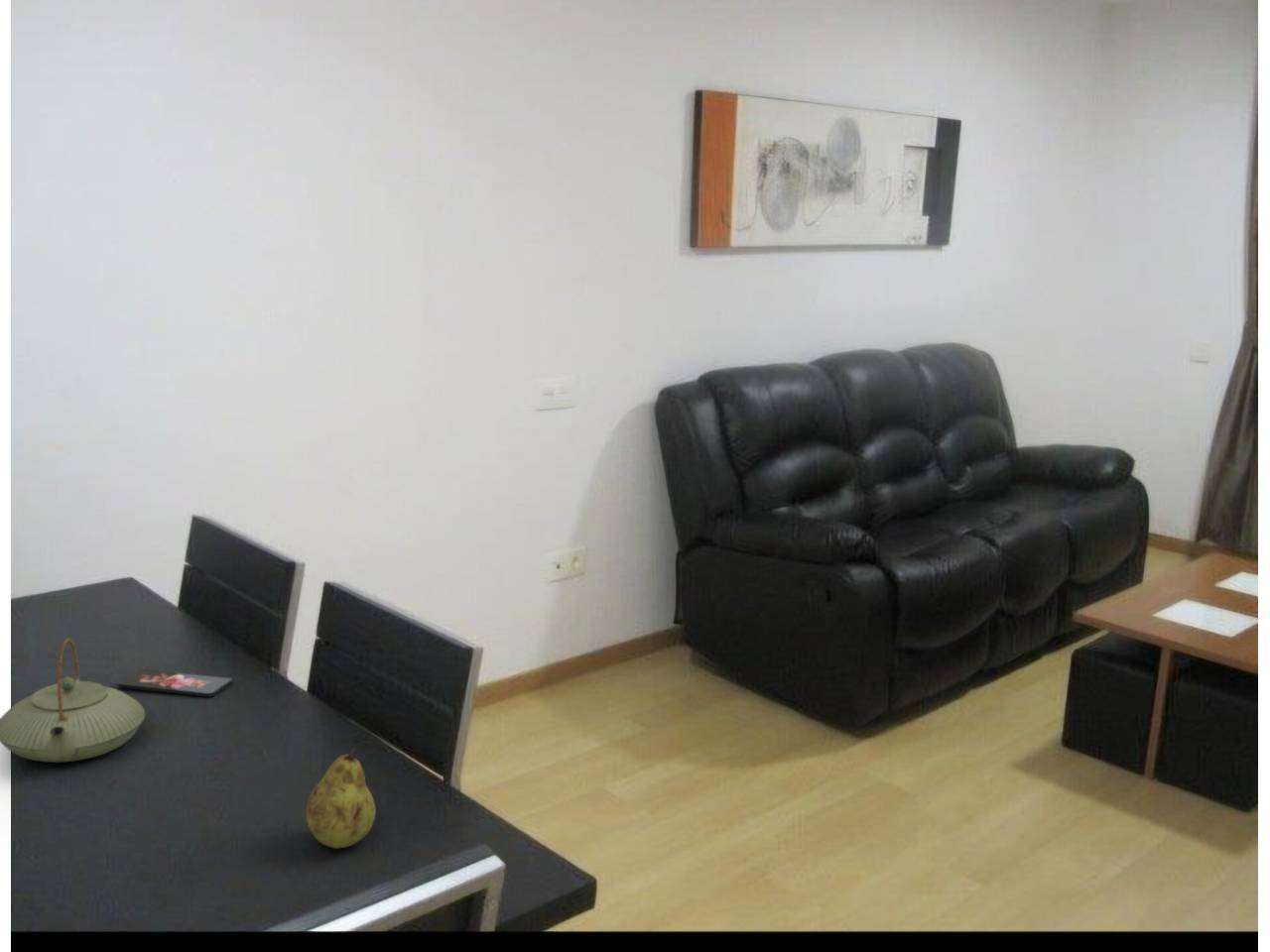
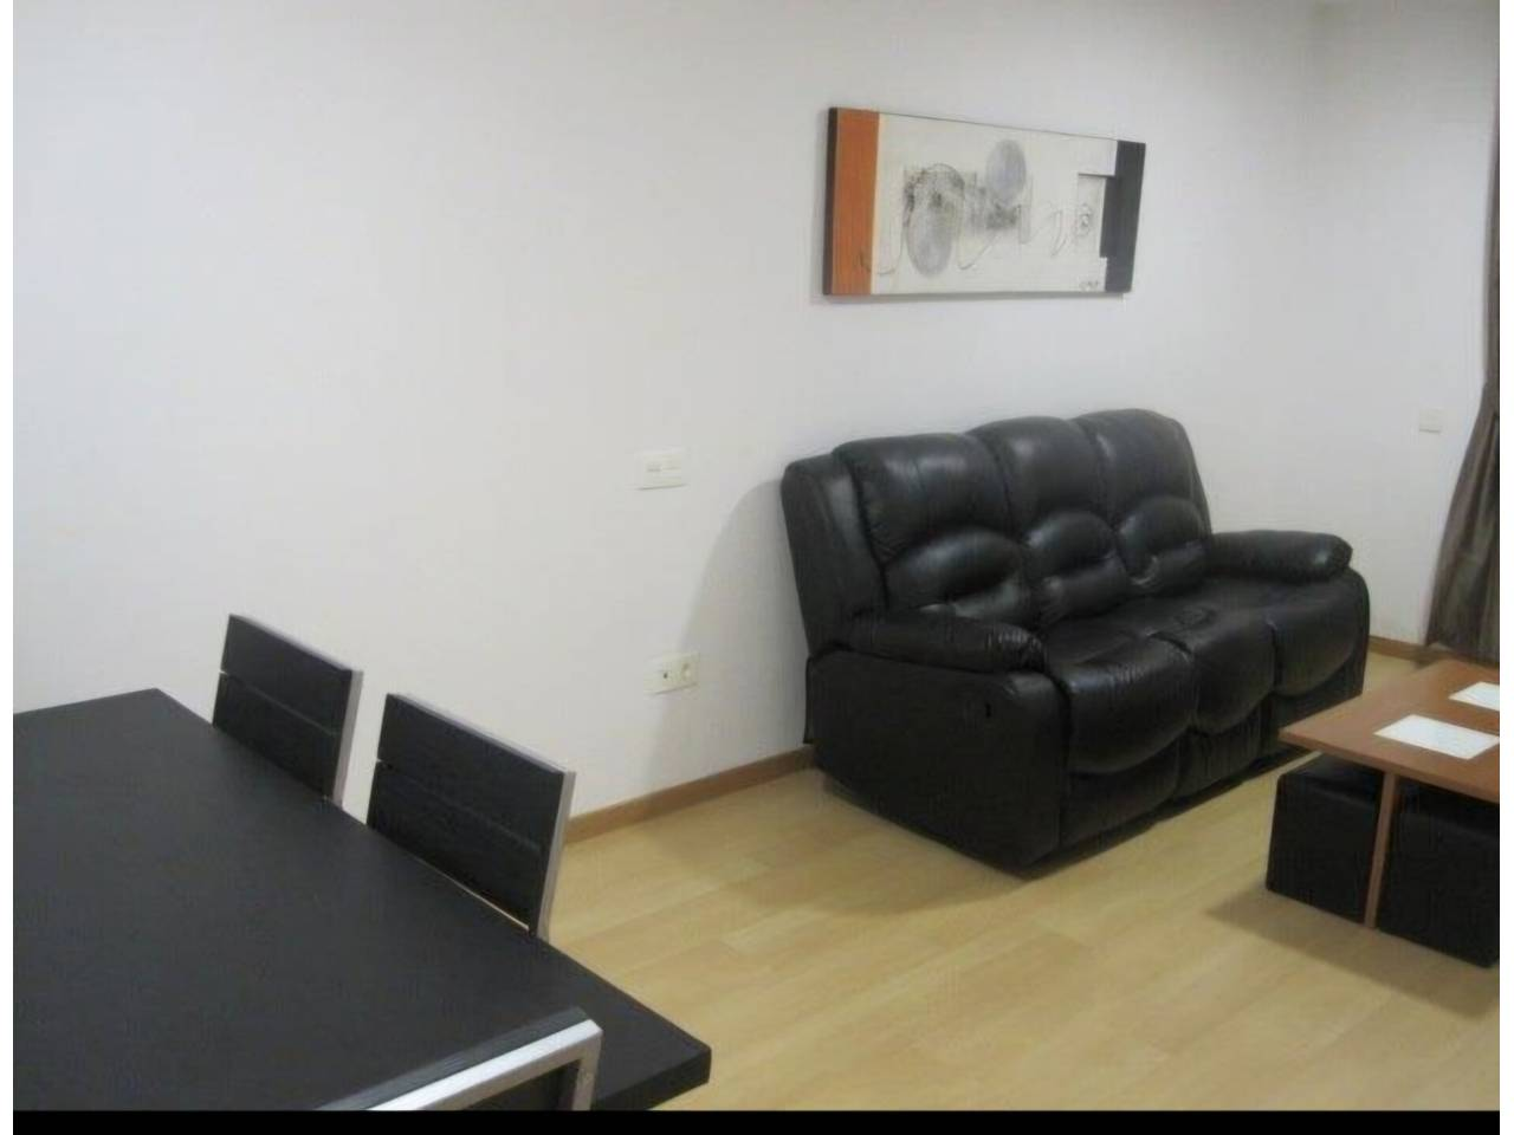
- smartphone [116,668,233,698]
- fruit [305,747,377,849]
- teapot [0,637,146,764]
